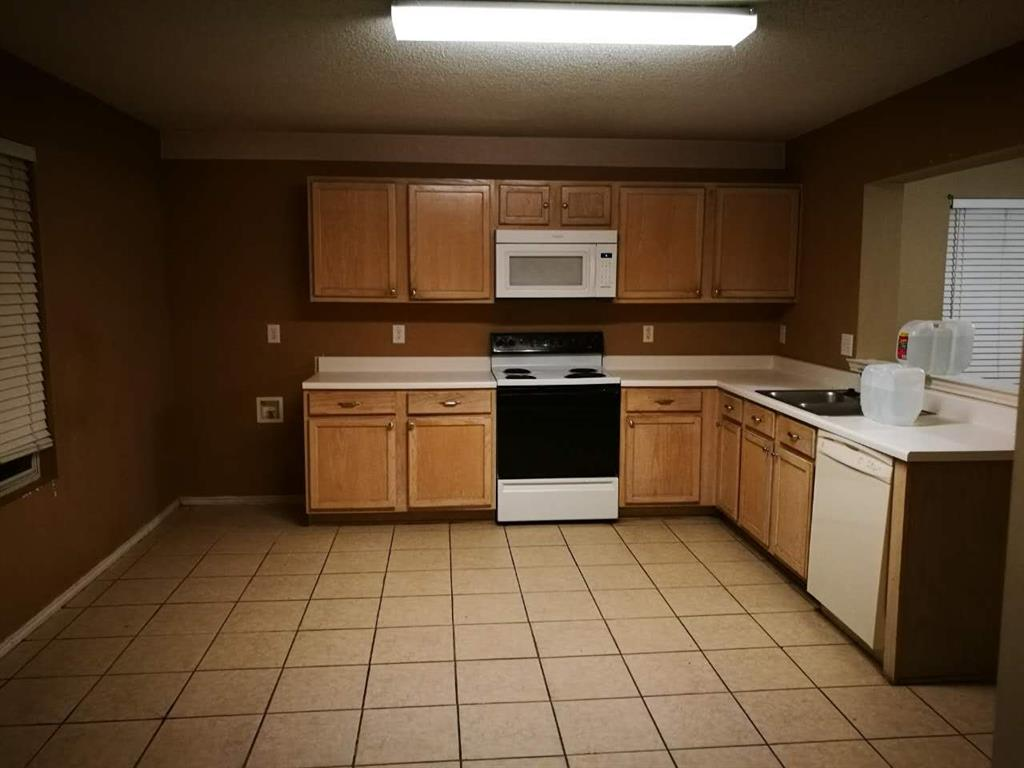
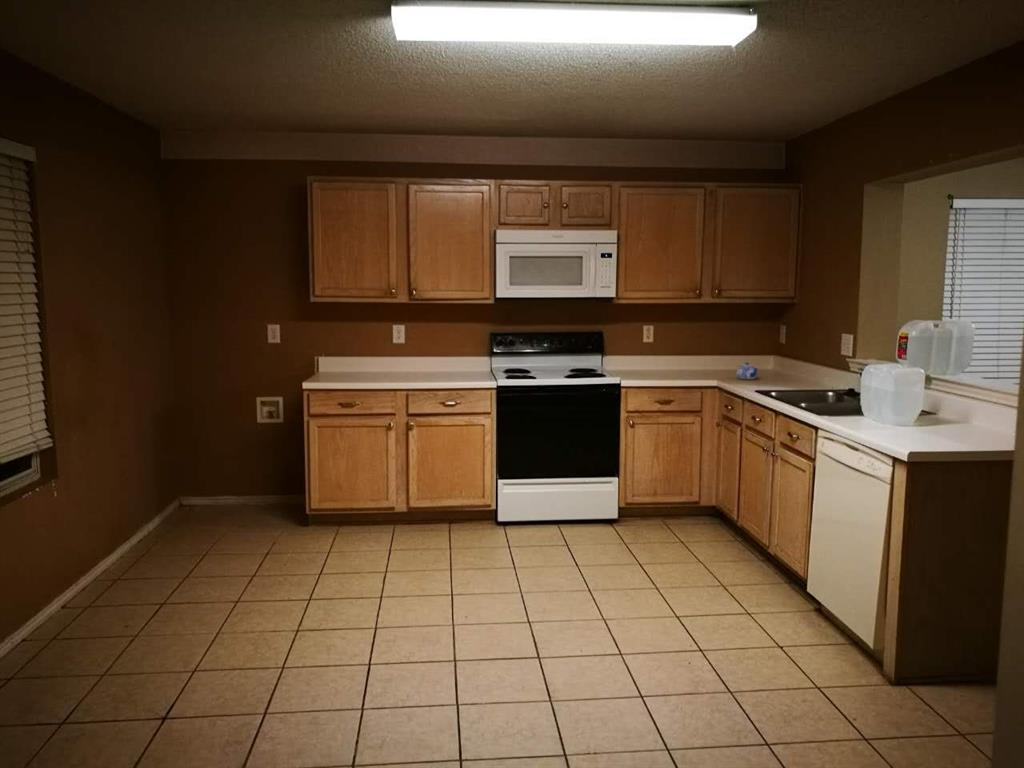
+ teapot [735,362,759,380]
